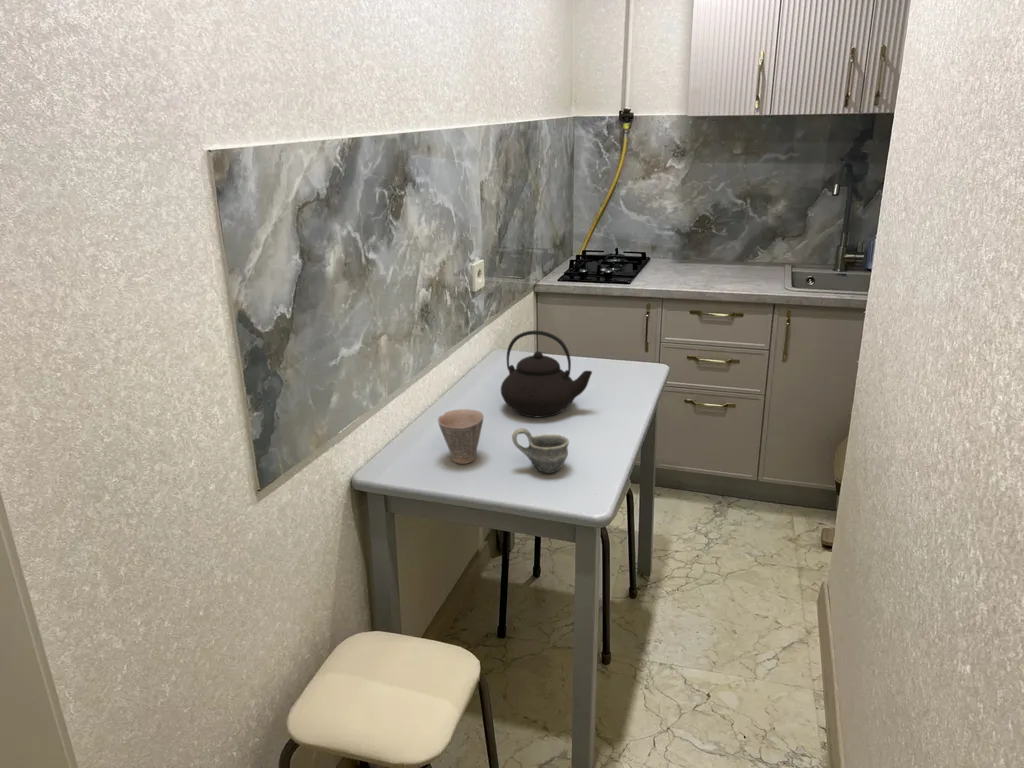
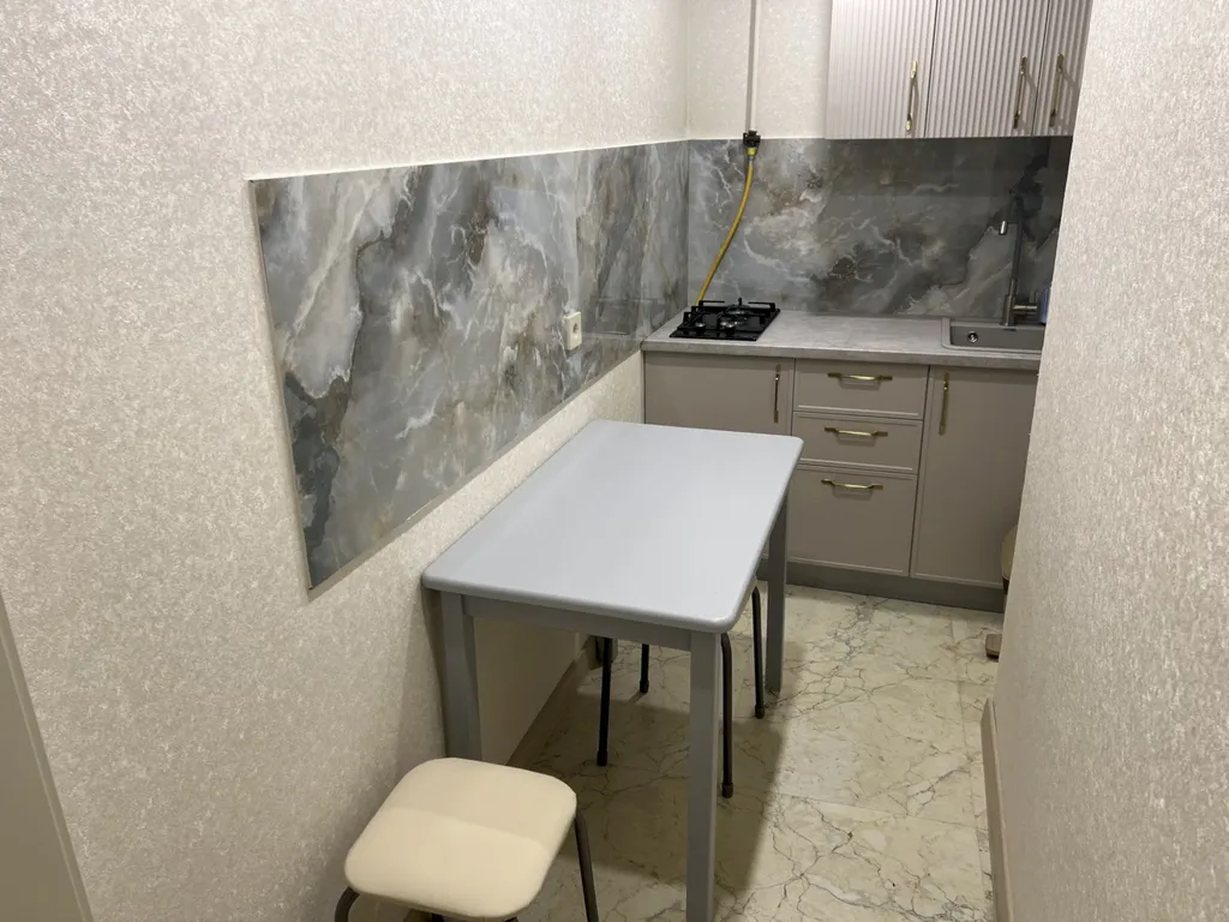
- teapot [500,330,593,418]
- cup [511,427,570,474]
- cup [437,408,485,465]
